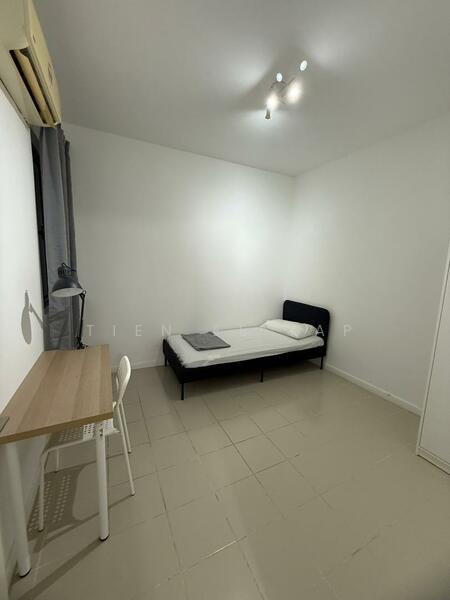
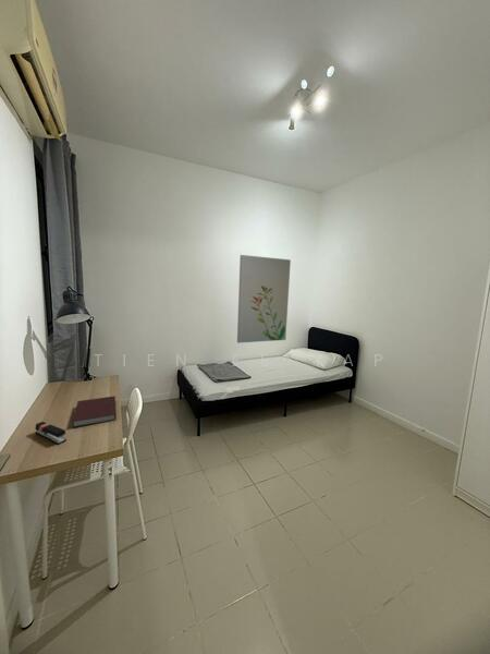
+ stapler [34,421,68,446]
+ notebook [72,396,118,428]
+ wall art [236,254,292,344]
